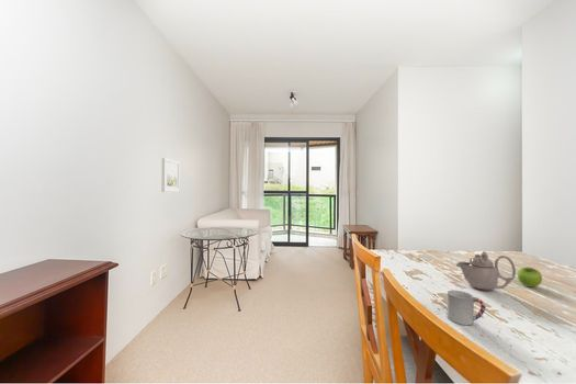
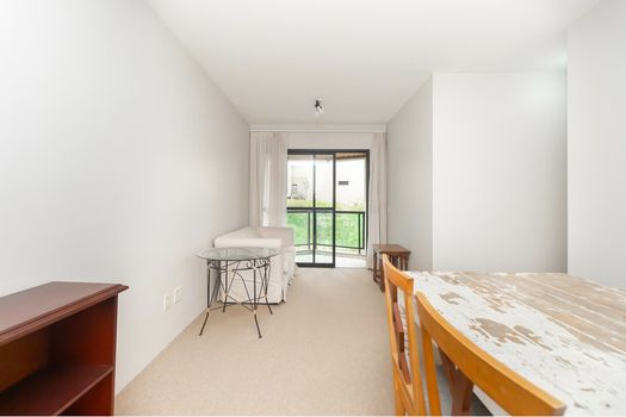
- fruit [517,267,543,289]
- teapot [455,250,517,292]
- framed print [160,157,181,193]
- cup [447,289,486,326]
